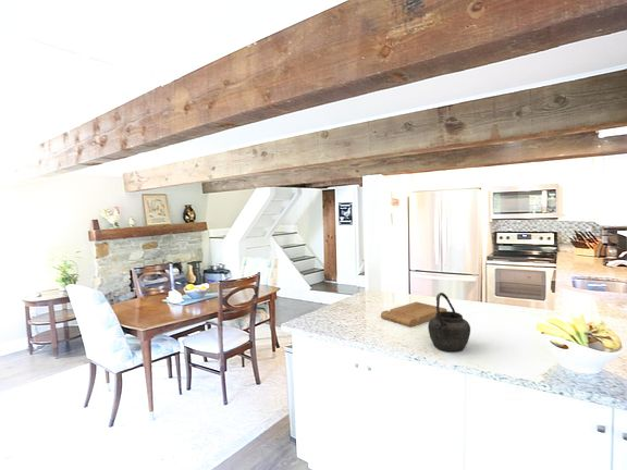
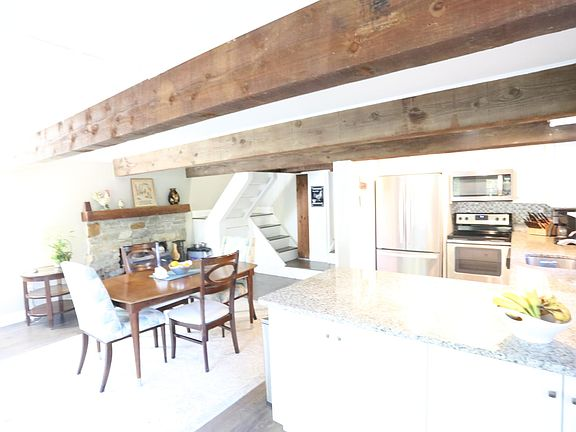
- kettle [427,292,471,354]
- cutting board [380,300,448,327]
